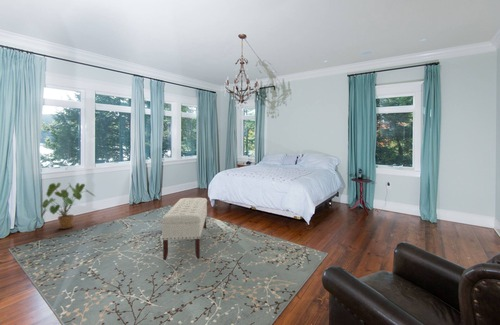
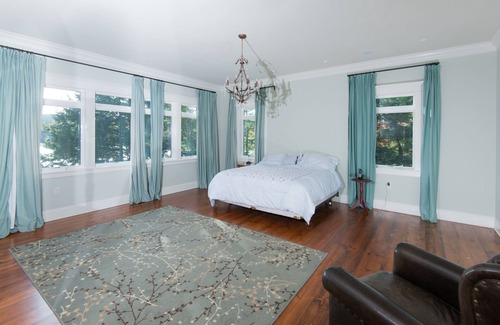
- house plant [40,182,96,230]
- bench [160,197,208,261]
